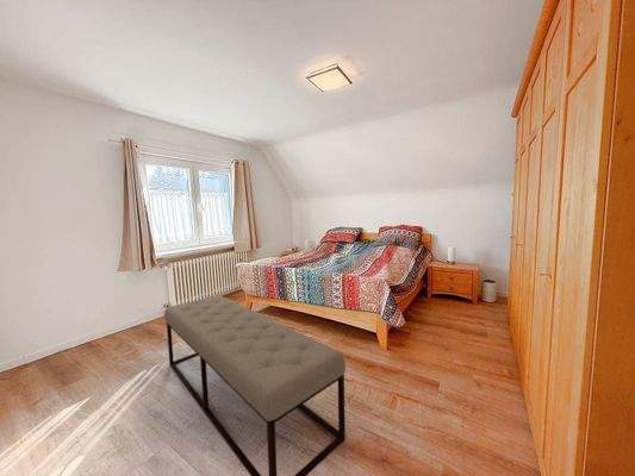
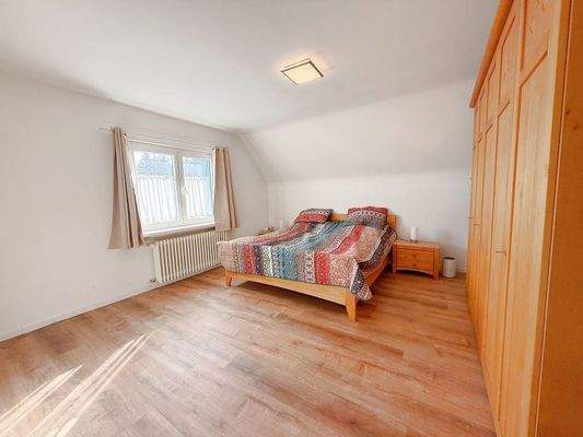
- bench [163,294,347,476]
